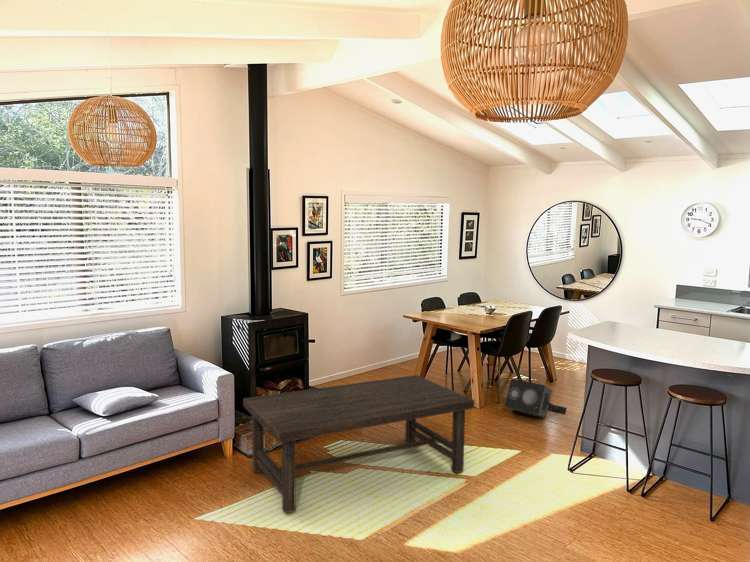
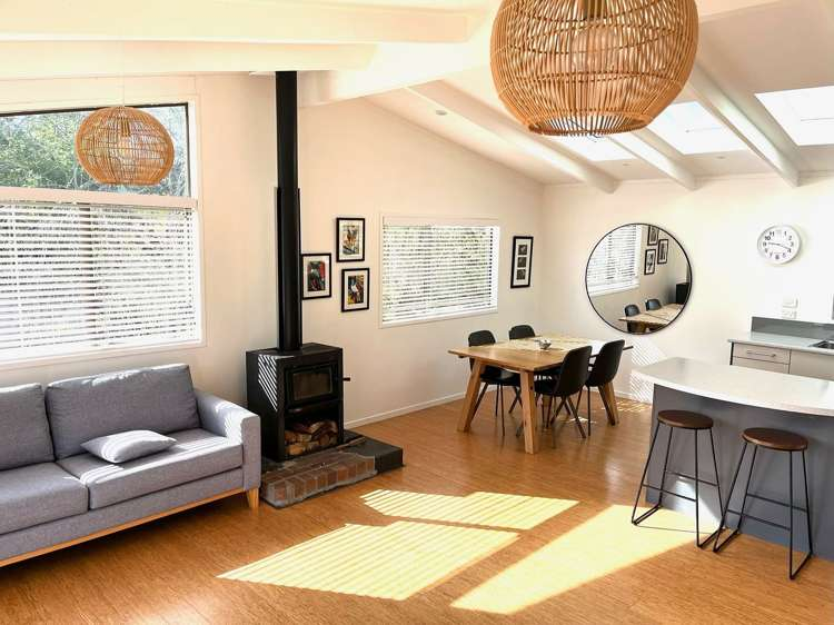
- speaker [504,378,568,419]
- coffee table [242,374,476,514]
